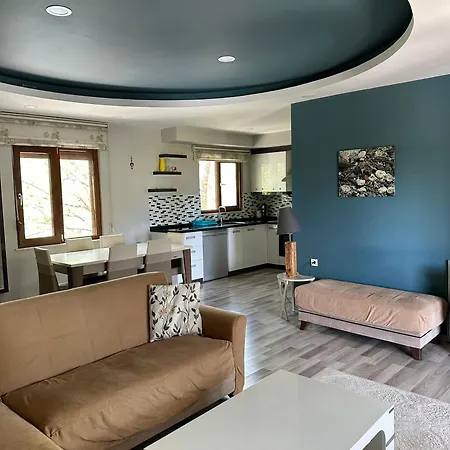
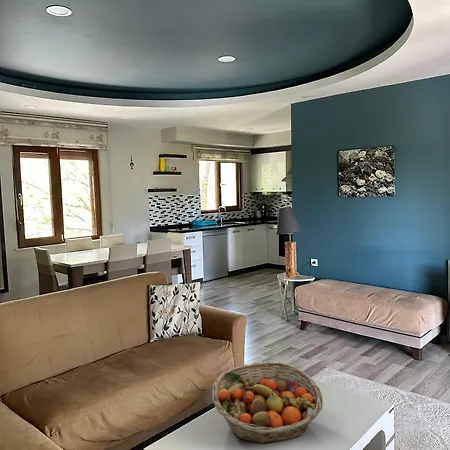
+ fruit basket [212,361,324,445]
